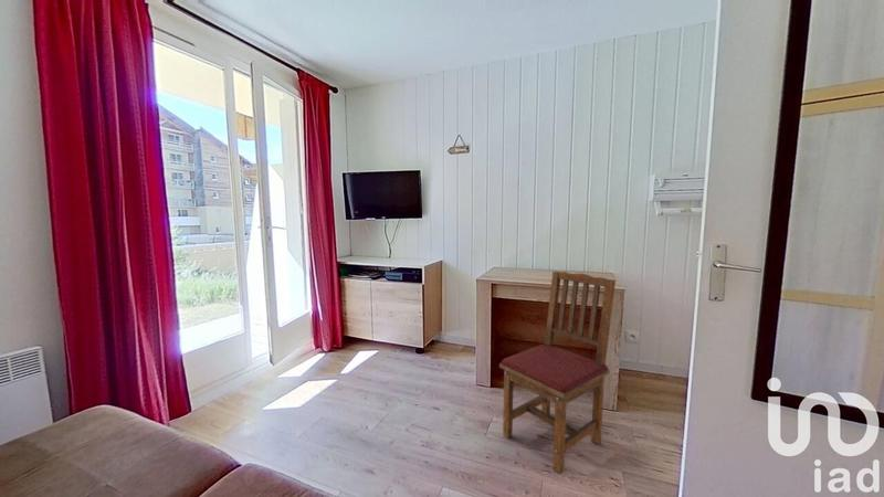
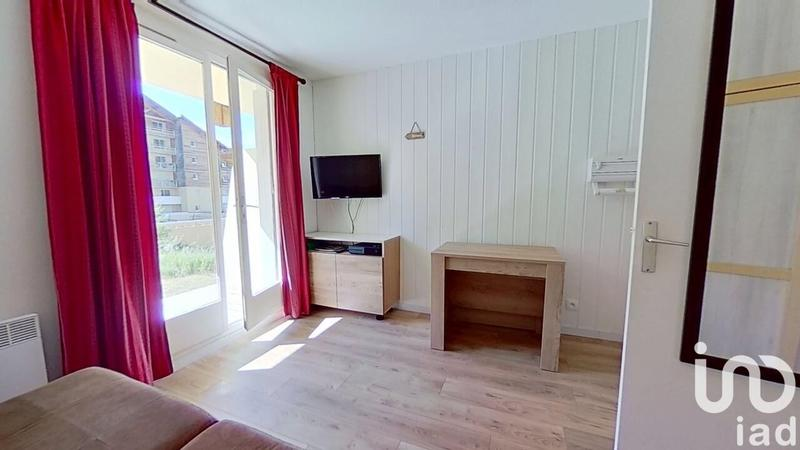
- dining chair [498,271,617,476]
